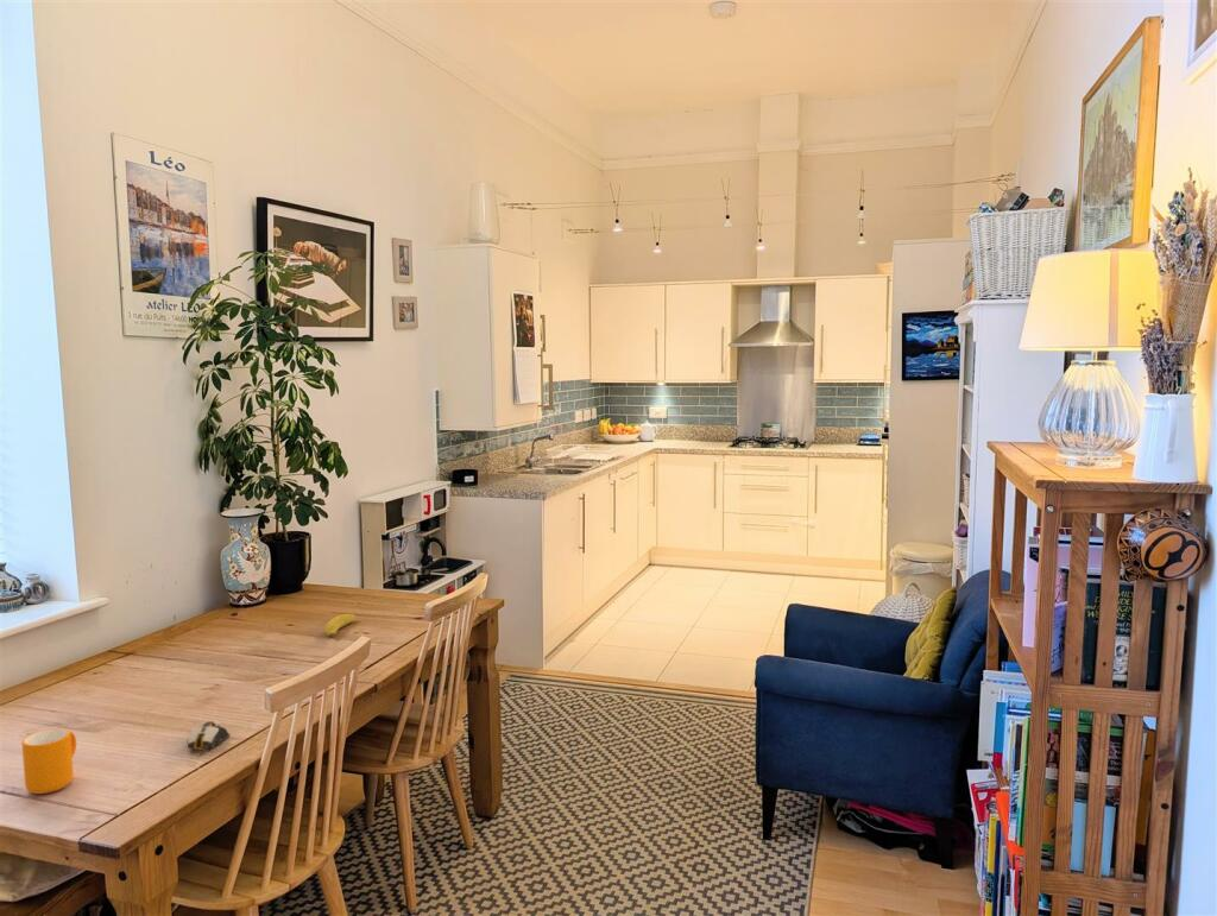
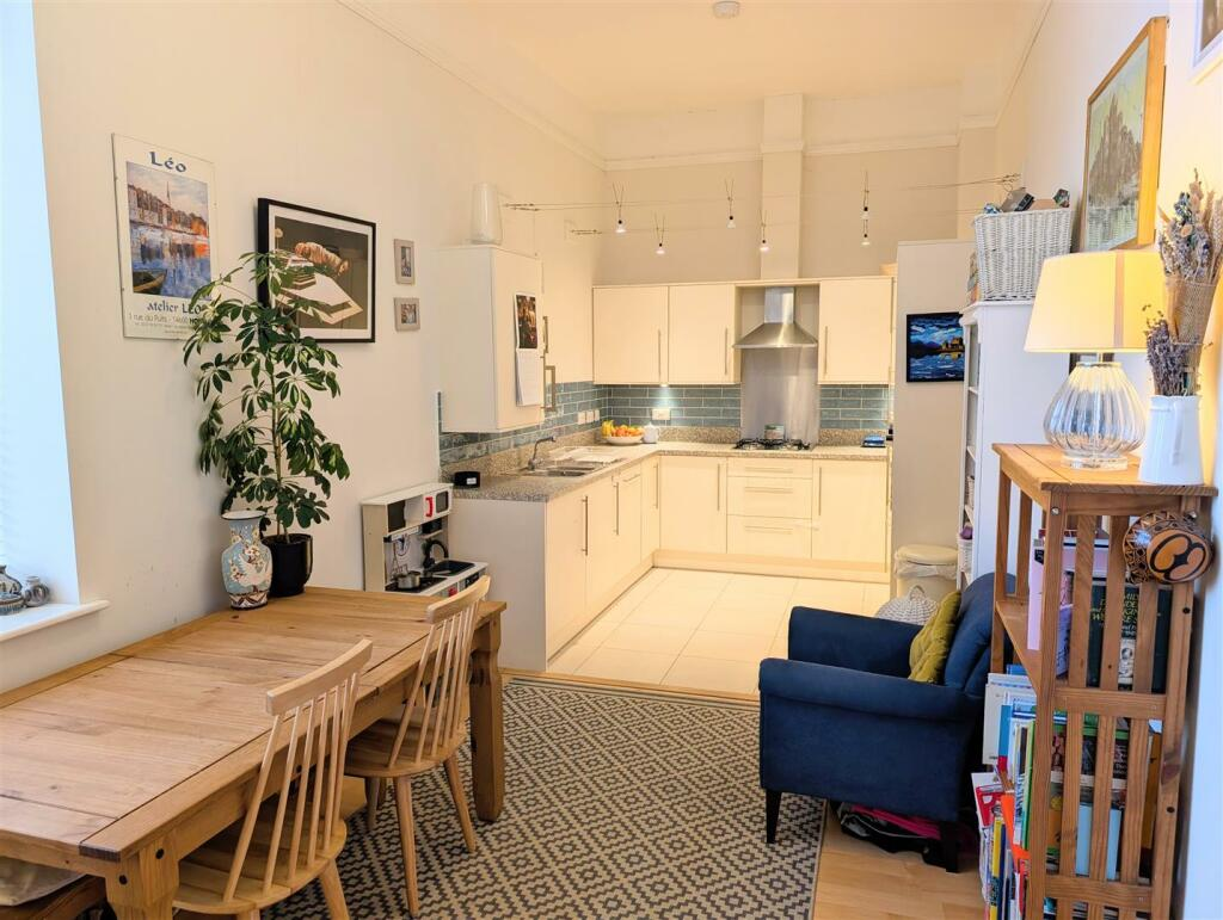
- computer mouse [185,720,231,757]
- mug [21,727,77,795]
- fruit [323,613,357,638]
